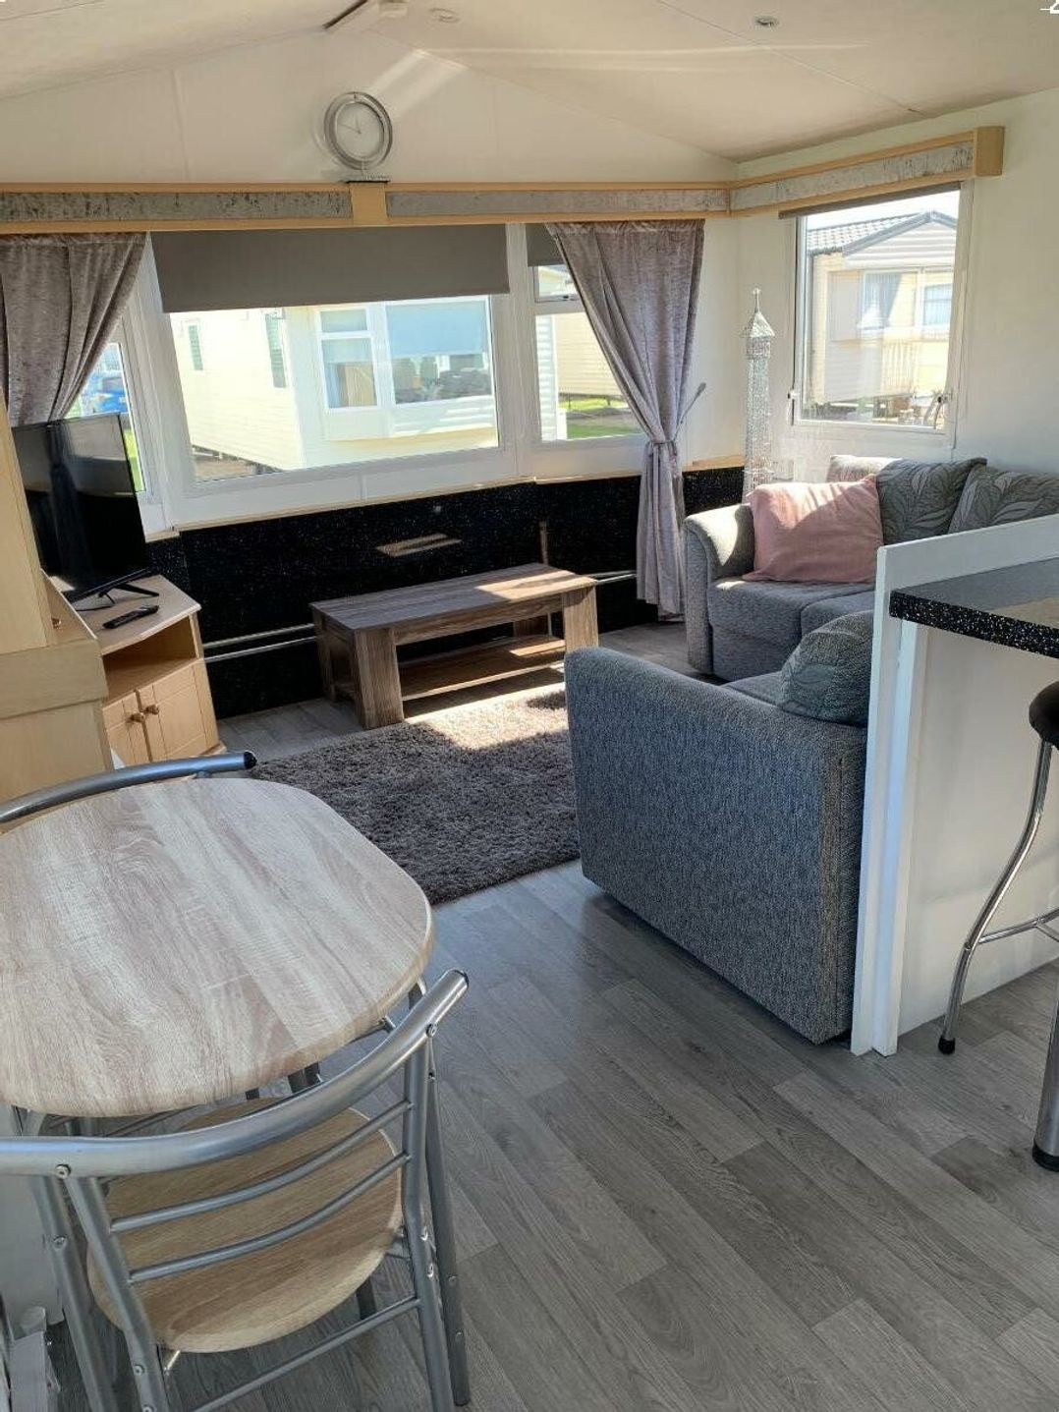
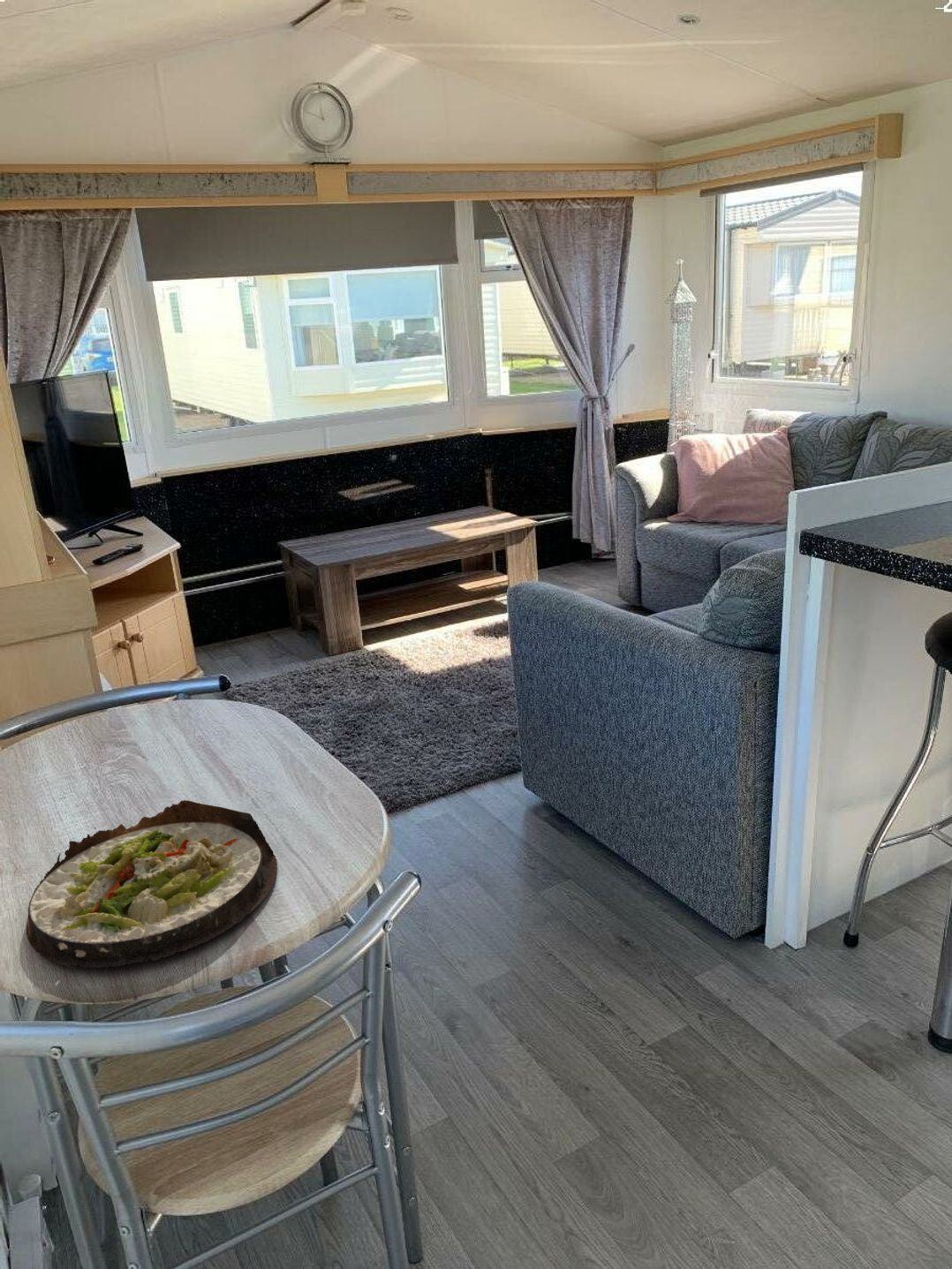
+ salad plate [26,799,278,970]
